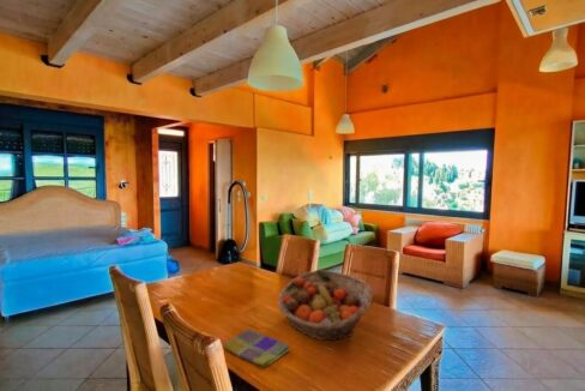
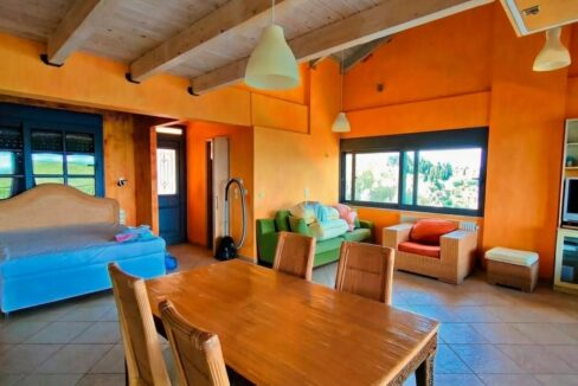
- fruit basket [277,269,374,342]
- dish towel [222,327,291,367]
